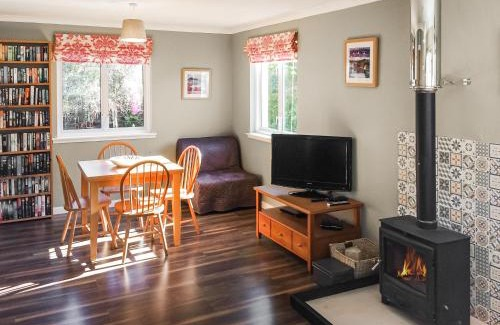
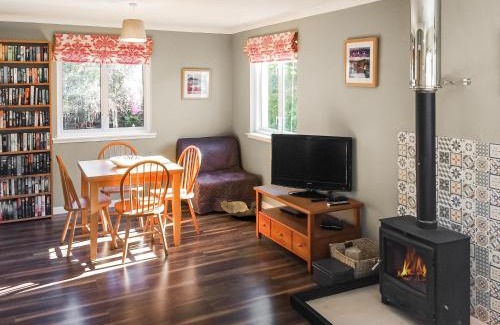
+ woven basket [219,199,264,218]
